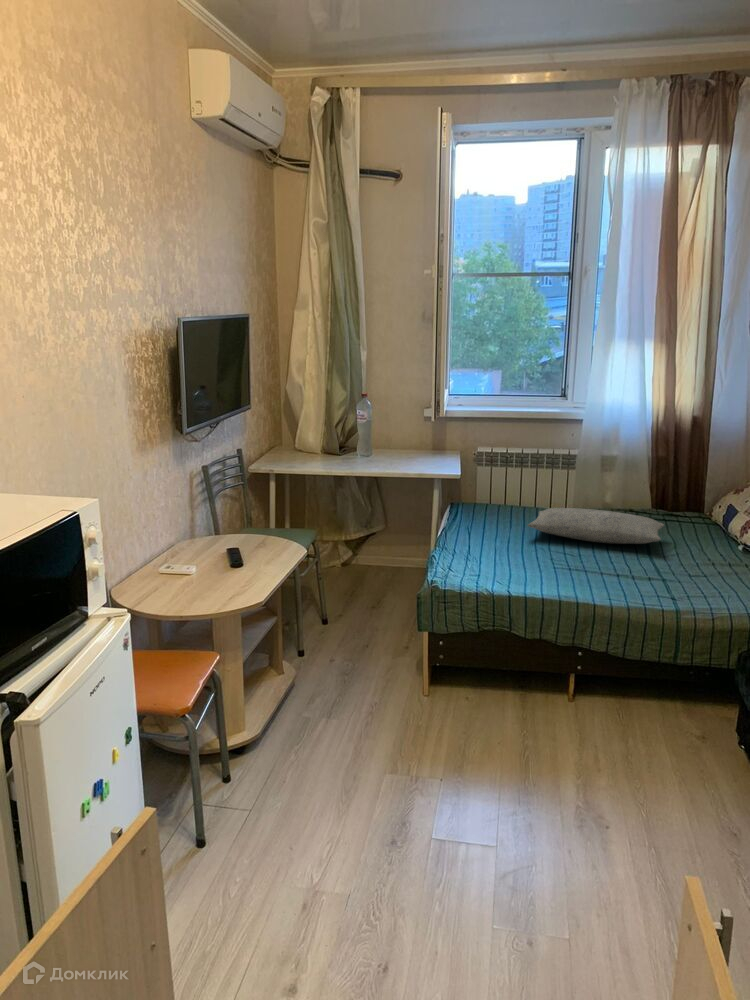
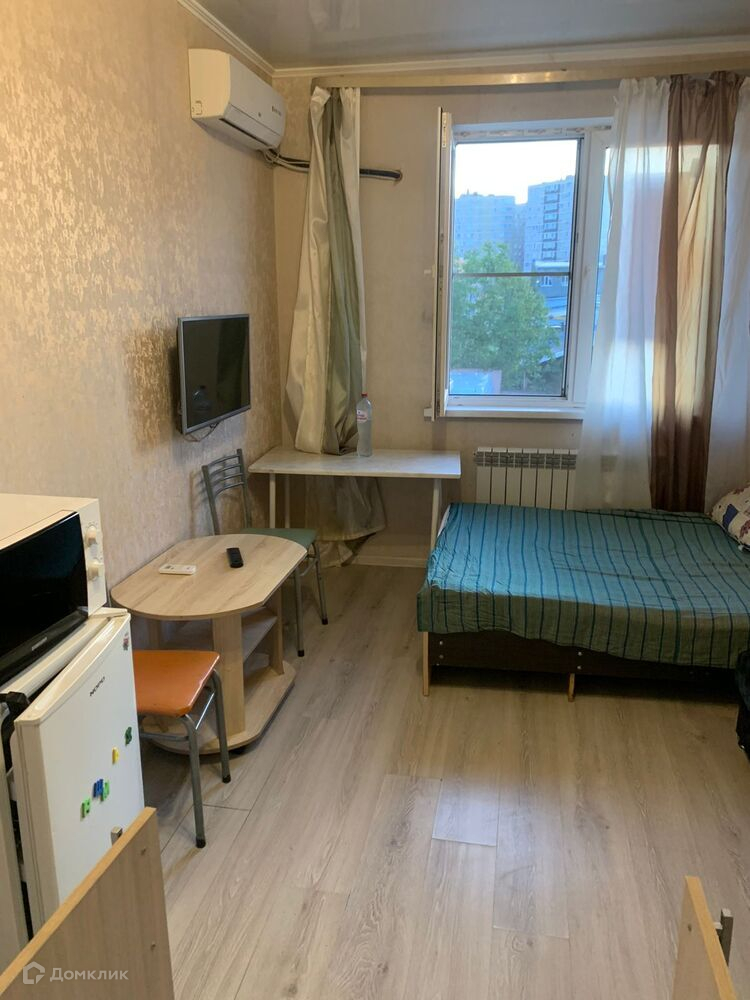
- pillow [526,507,665,545]
